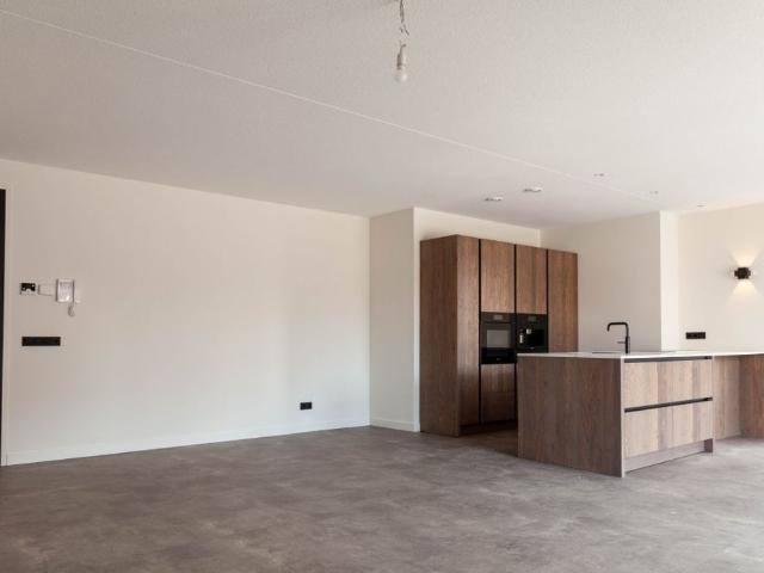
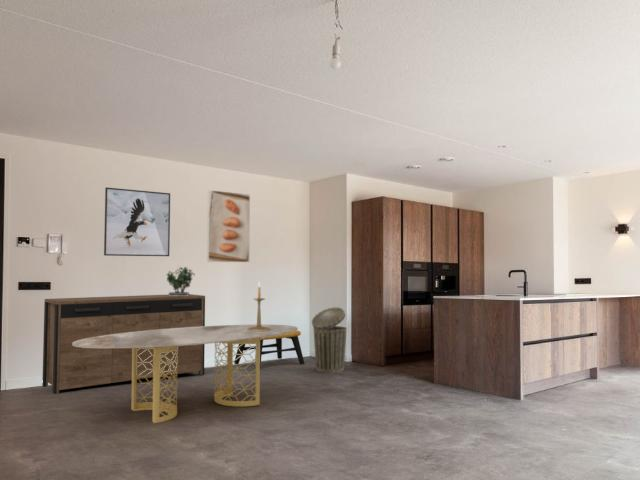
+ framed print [206,189,251,263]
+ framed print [103,186,171,257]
+ candlestick [248,281,270,331]
+ bench [233,330,306,369]
+ dining table [72,324,299,424]
+ trash can [311,306,348,374]
+ sideboard [41,293,206,395]
+ potted plant [166,264,196,296]
